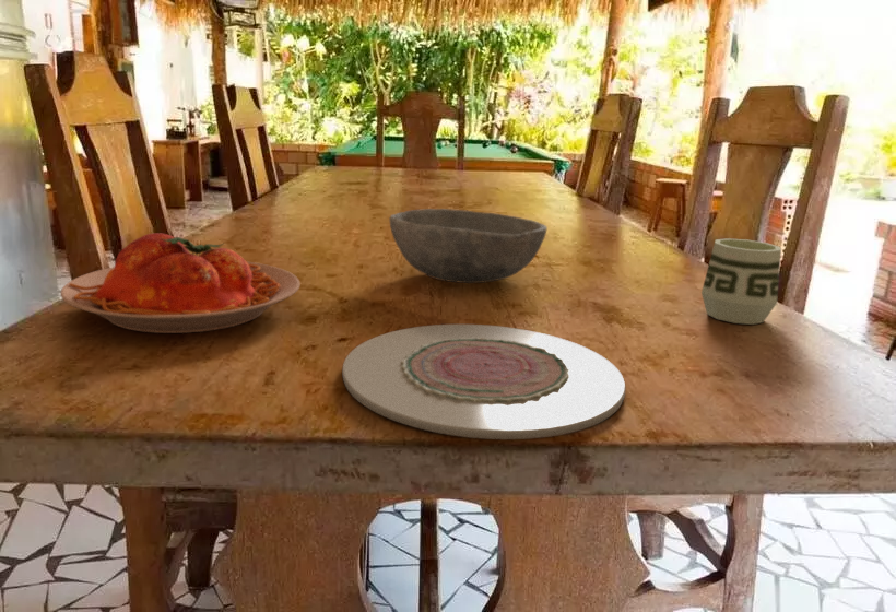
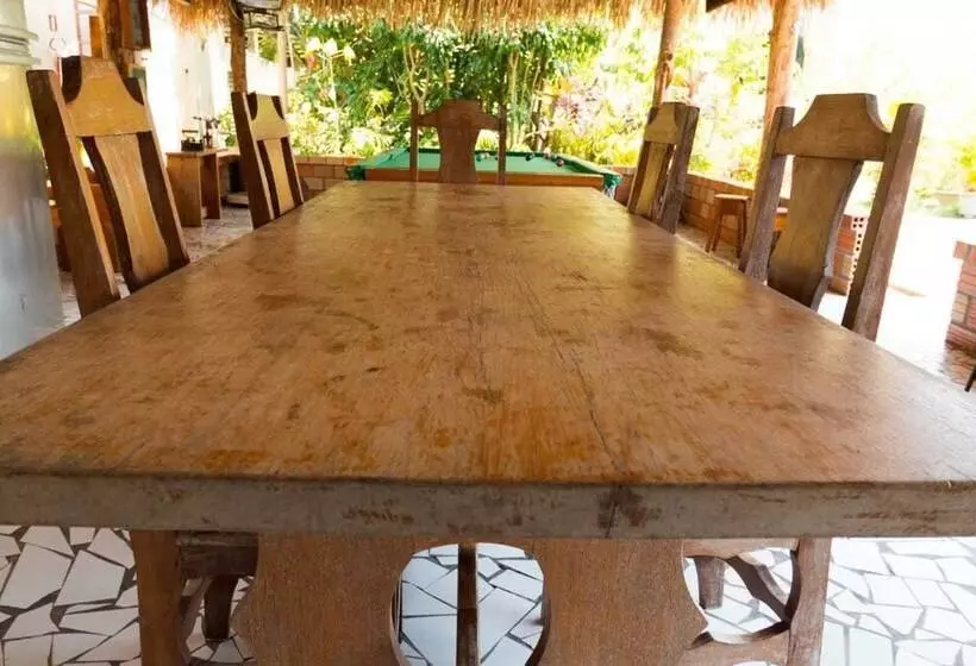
- plate [59,232,302,334]
- bowl [388,208,549,284]
- cup [700,237,782,326]
- plate [341,323,626,440]
